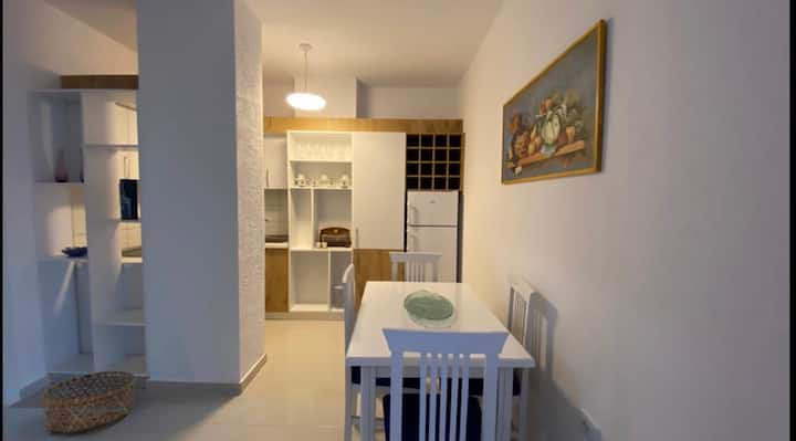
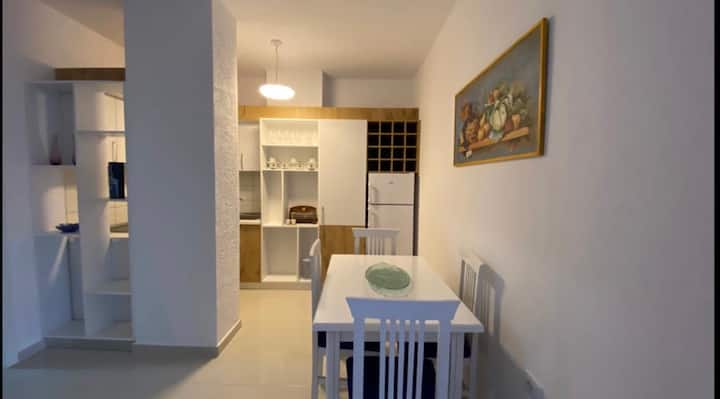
- basket [41,369,137,433]
